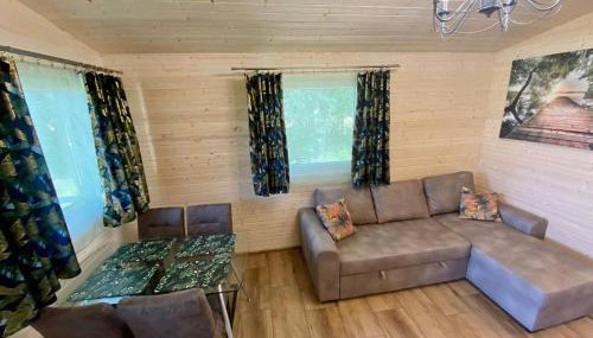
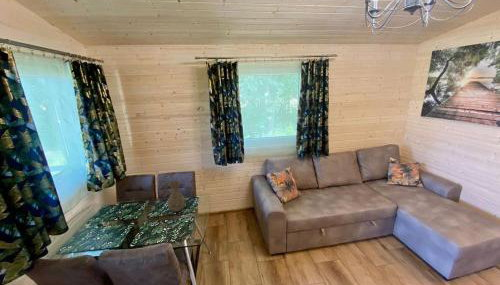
+ vase [167,180,186,213]
